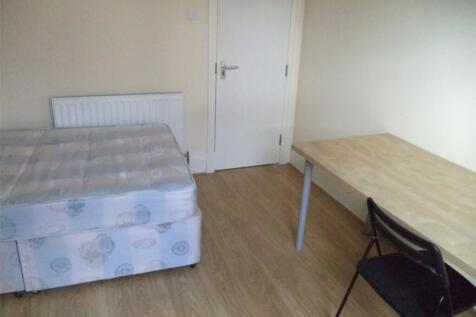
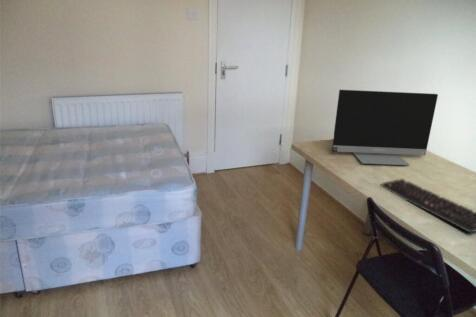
+ monitor [331,89,439,166]
+ keyboard [380,178,476,234]
